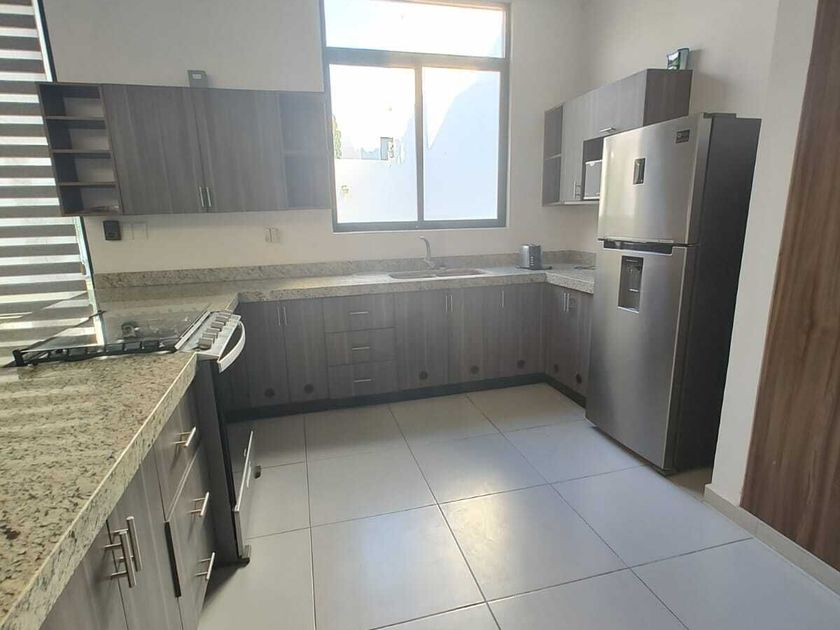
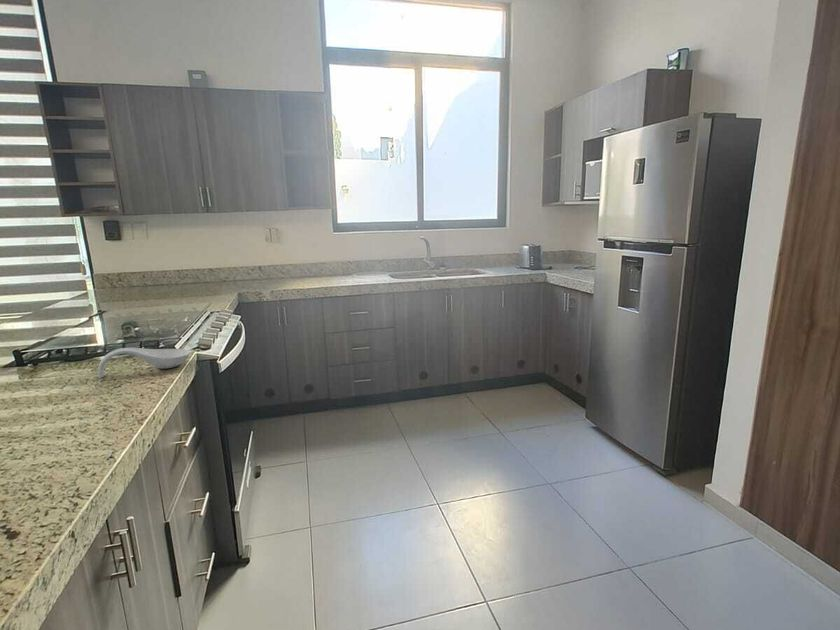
+ spoon rest [97,347,191,379]
